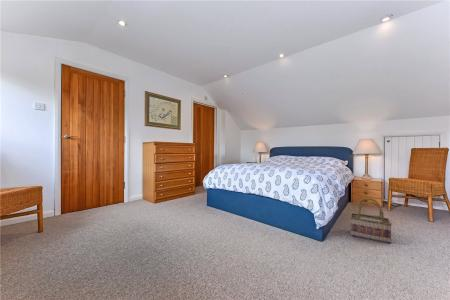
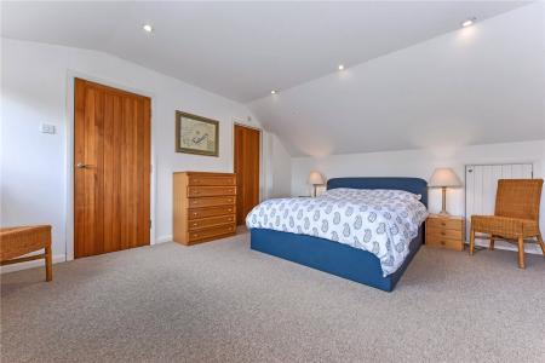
- basket [349,197,393,245]
